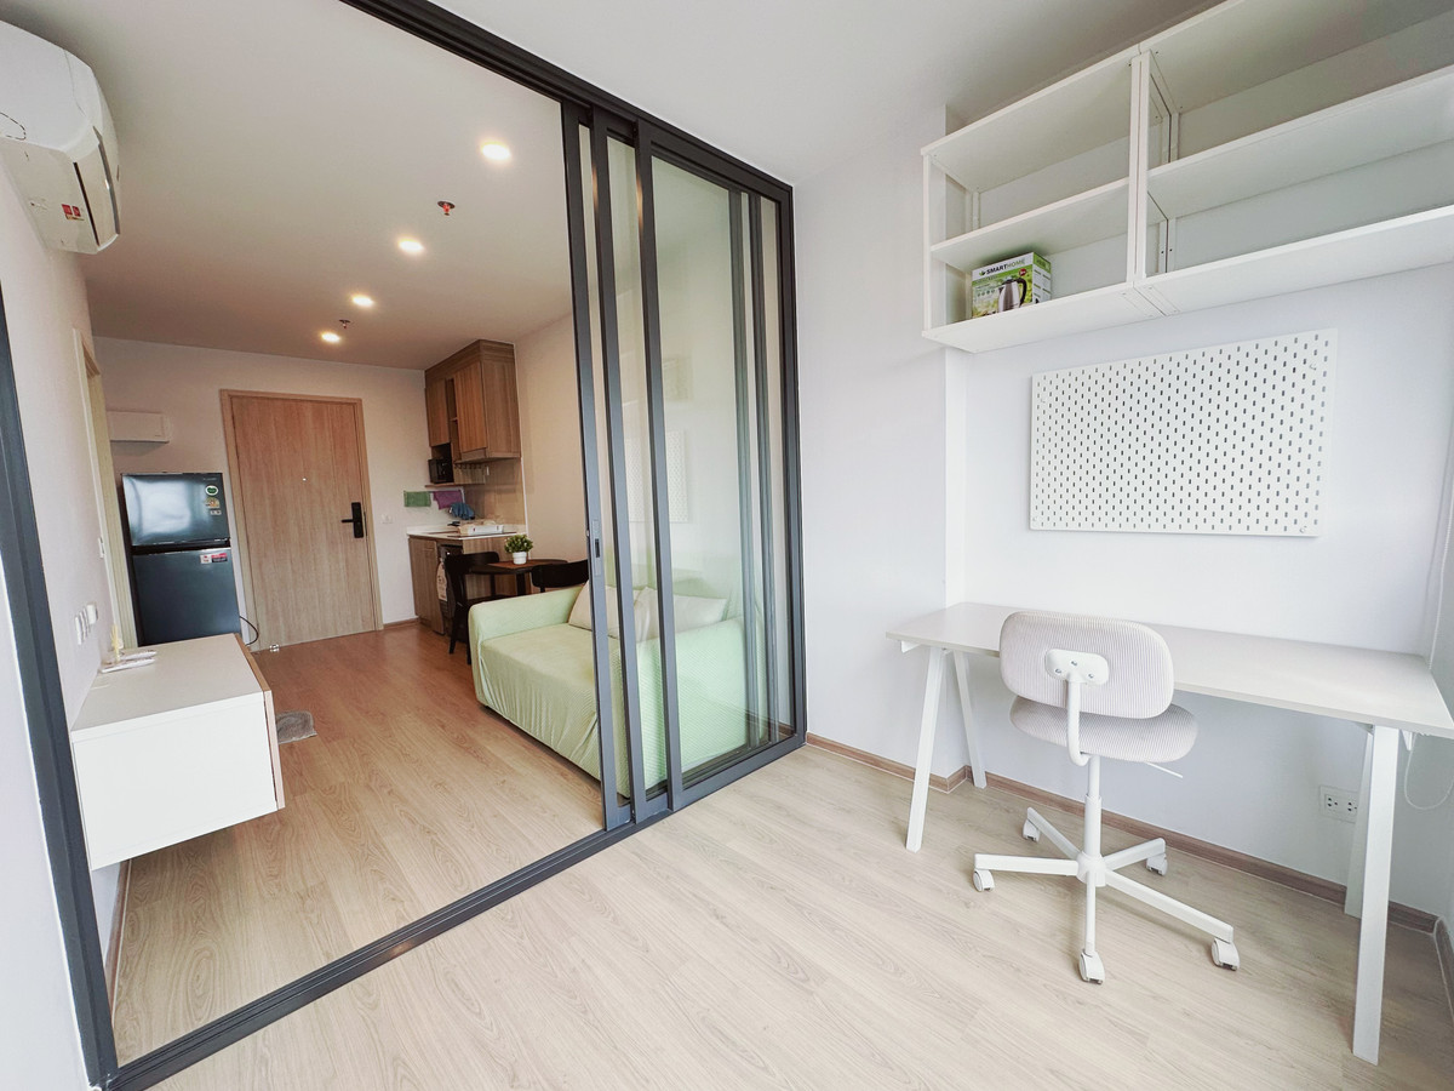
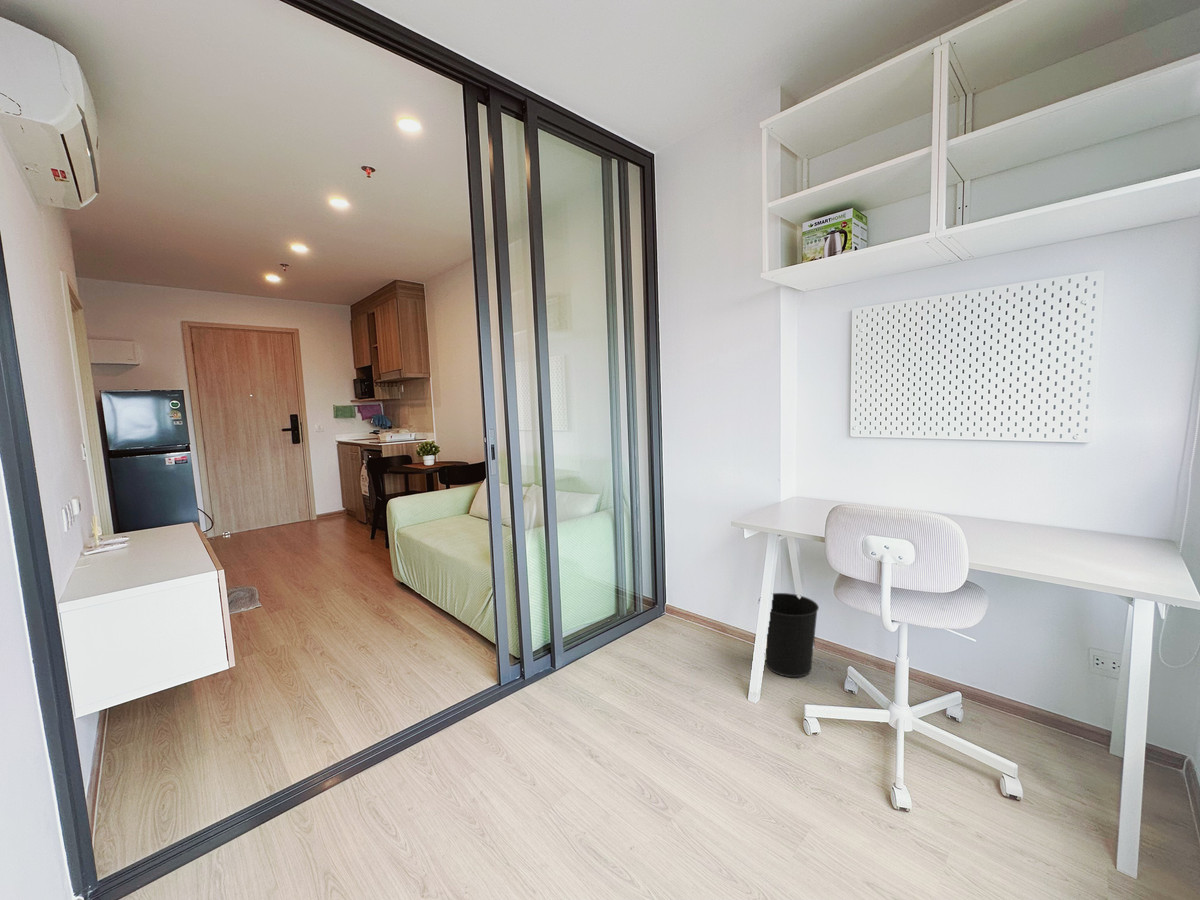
+ wastebasket [757,592,820,678]
